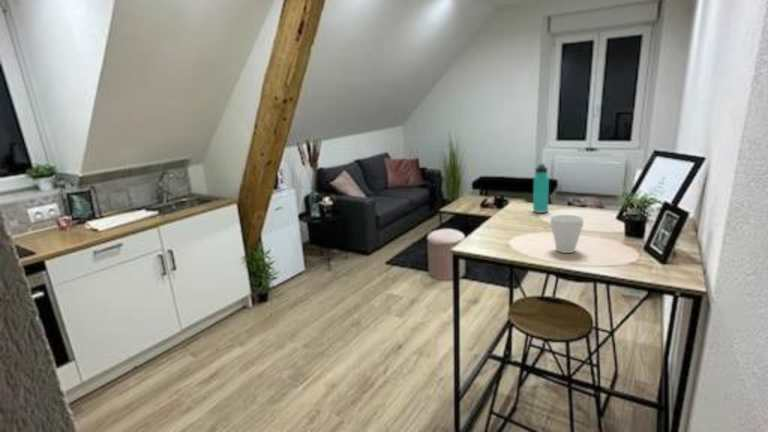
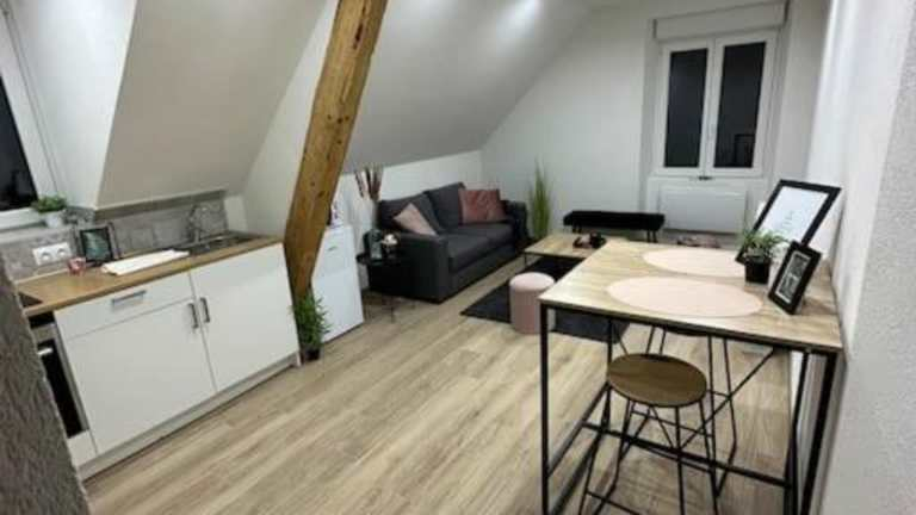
- cup [549,214,585,254]
- thermos bottle [532,163,550,214]
